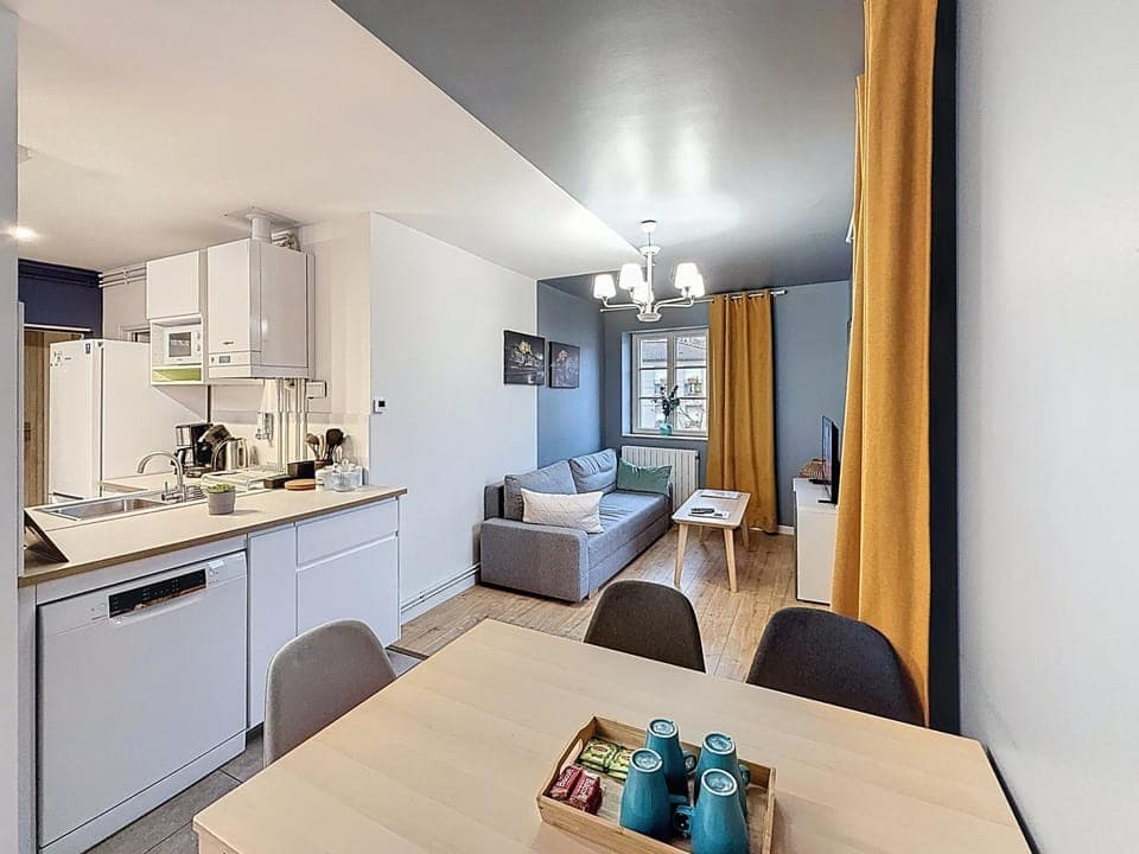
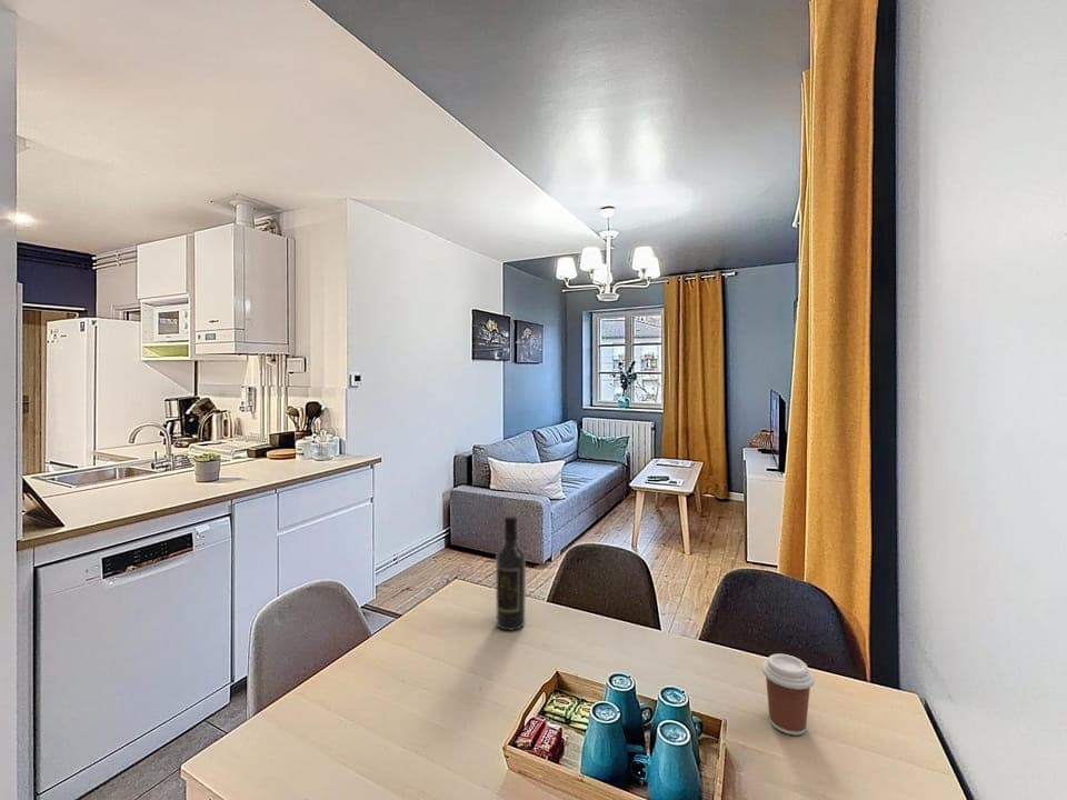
+ wine bottle [495,514,527,631]
+ coffee cup [761,653,816,737]
